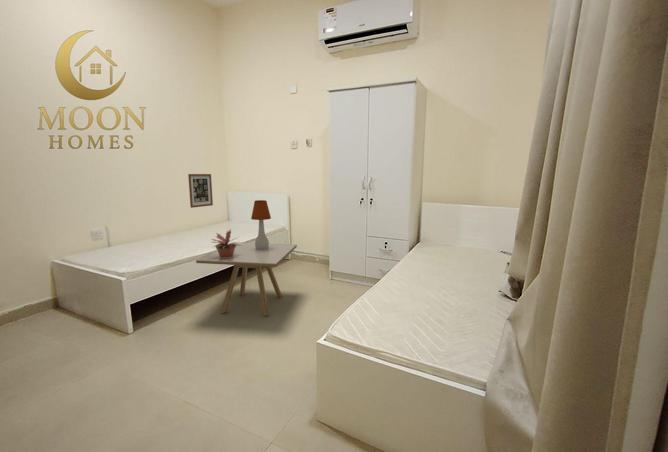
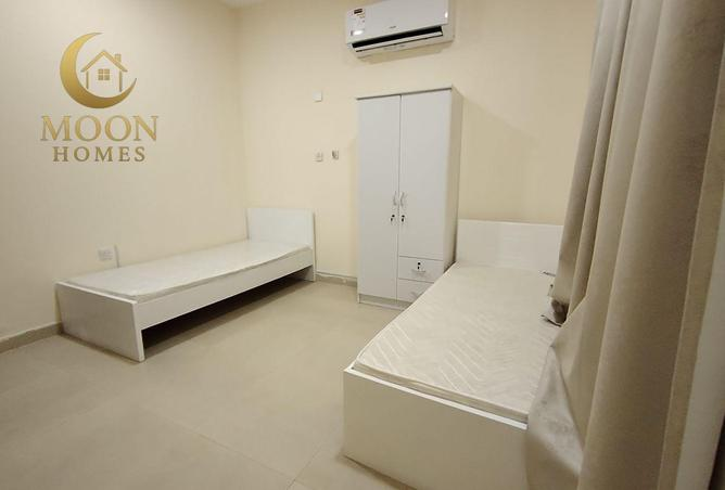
- table lamp [250,199,272,249]
- side table [195,241,298,317]
- potted plant [211,228,241,258]
- wall art [187,173,214,209]
